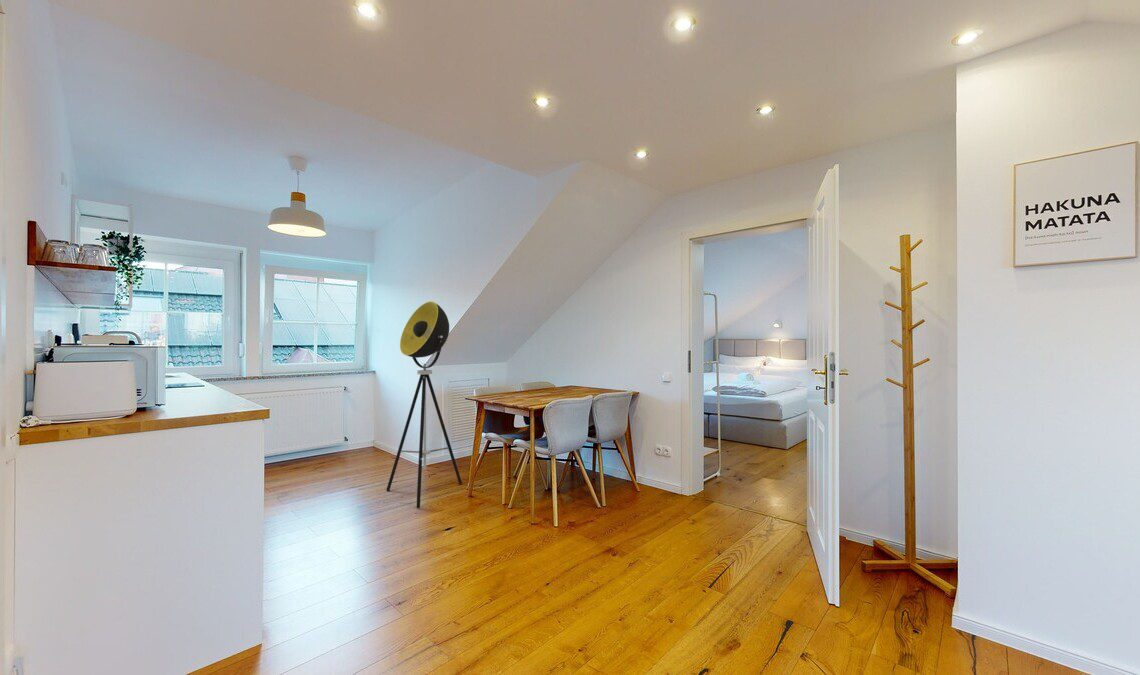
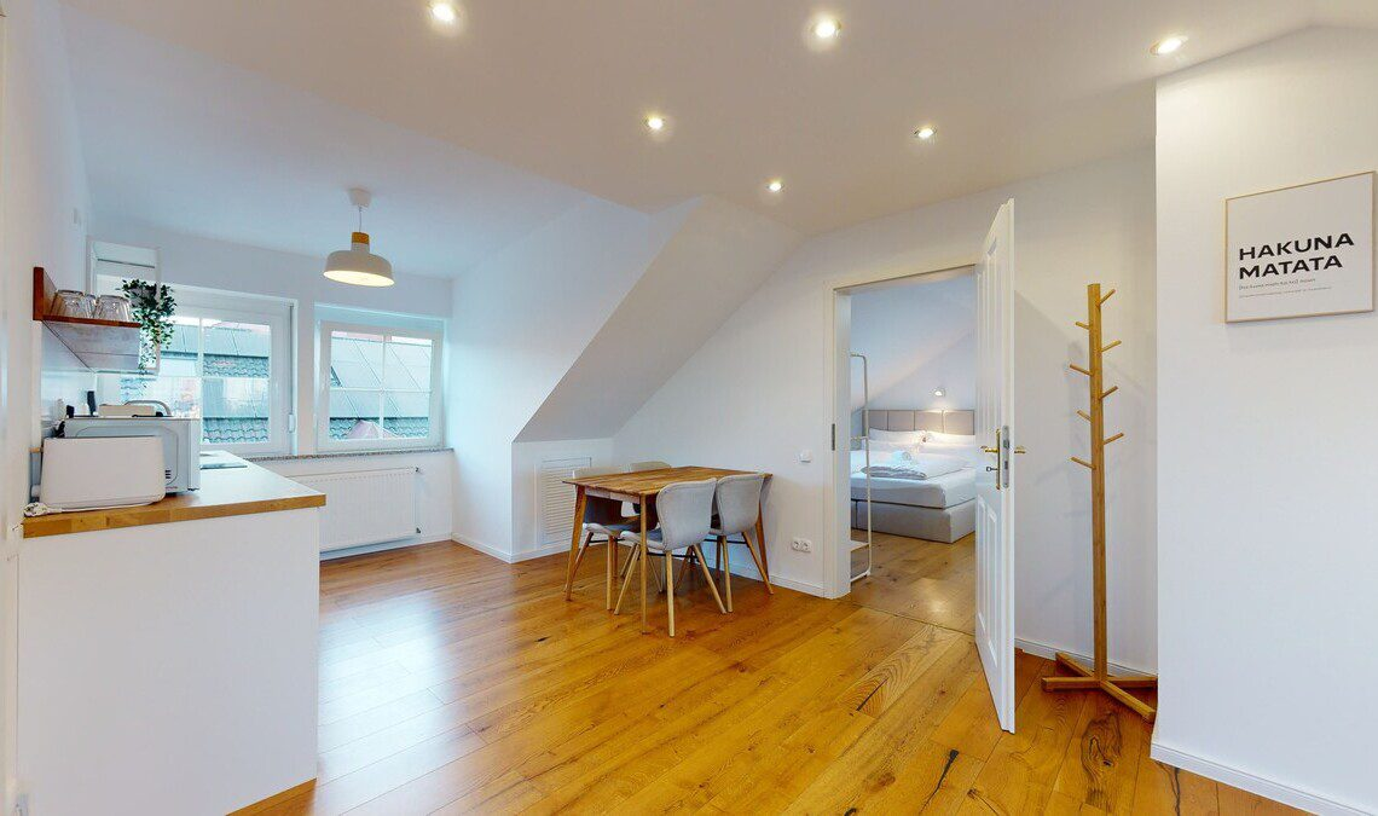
- floor lamp [385,300,463,509]
